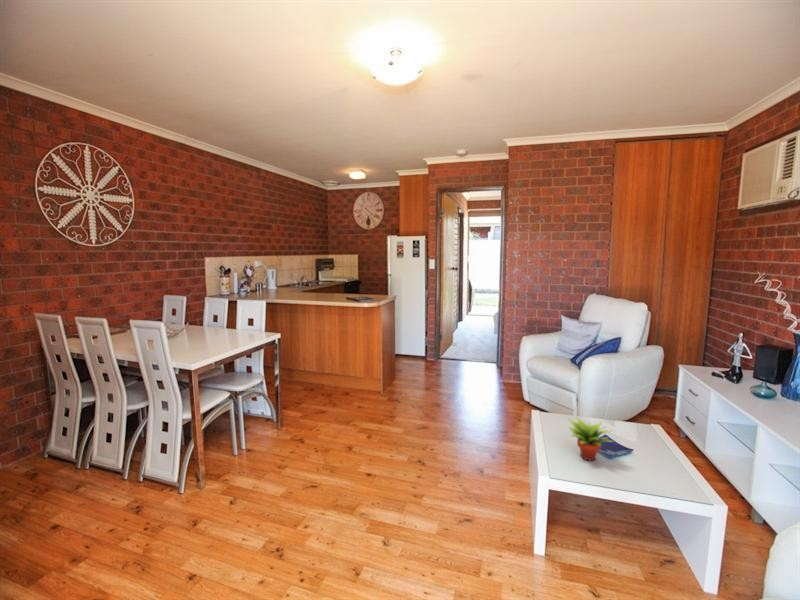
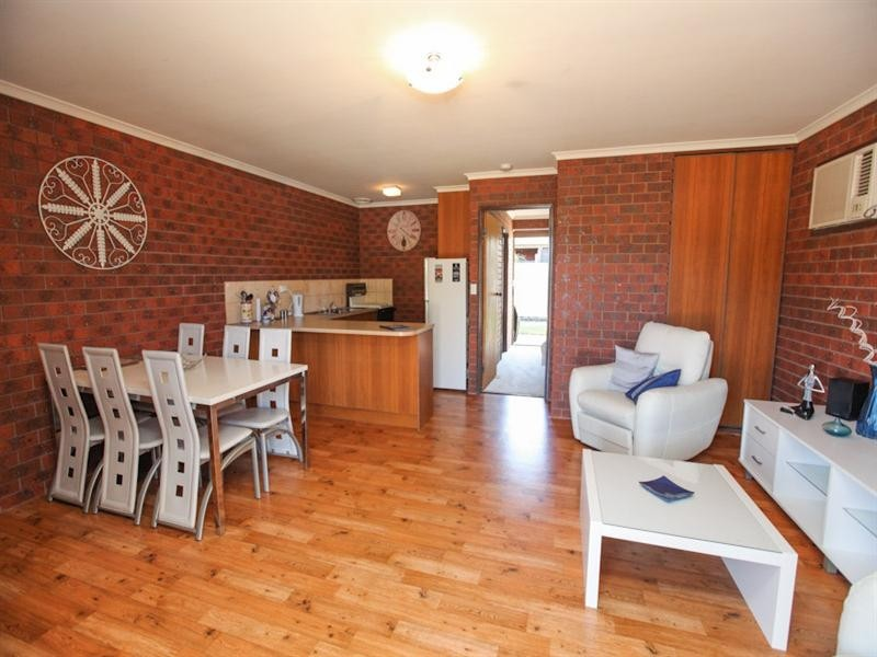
- succulent plant [567,416,615,462]
